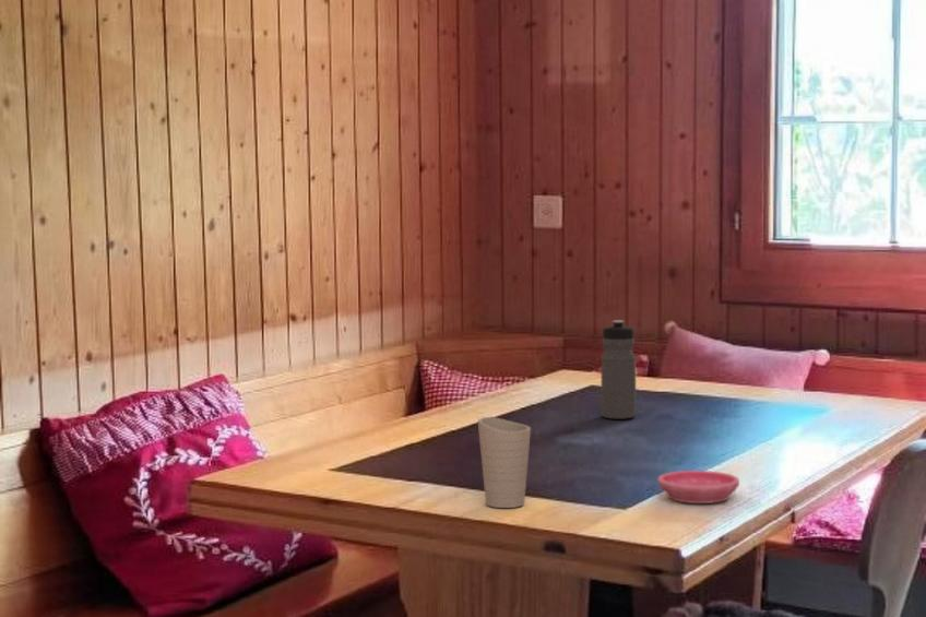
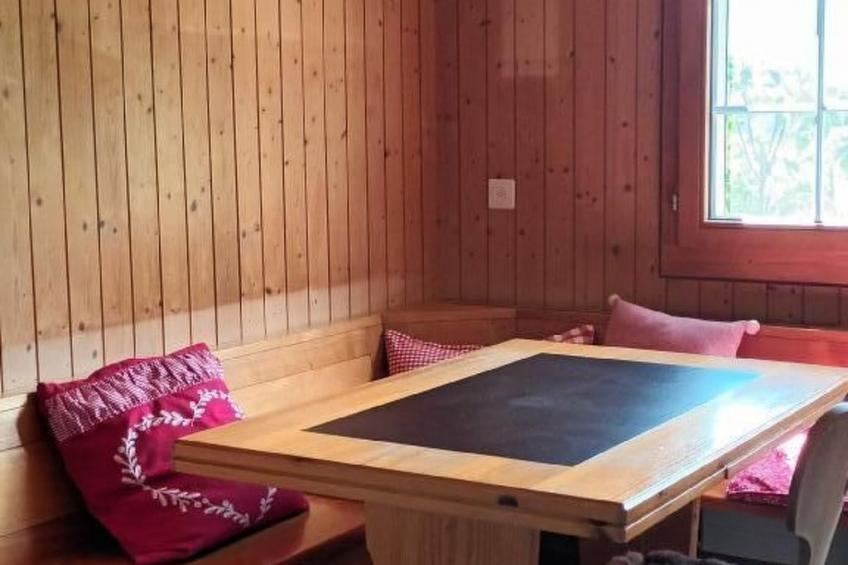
- saucer [657,470,740,505]
- water bottle [599,319,637,420]
- cup [477,416,532,509]
